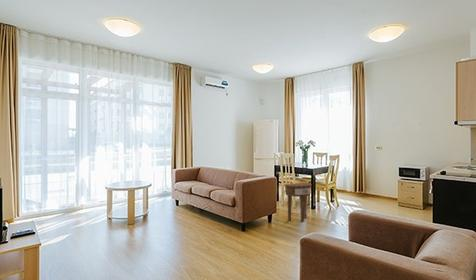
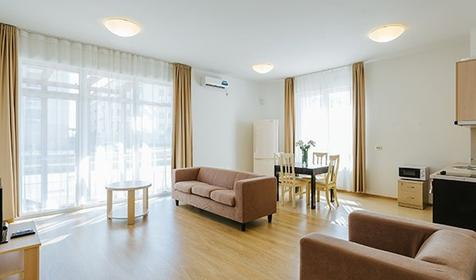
- side table [284,182,312,222]
